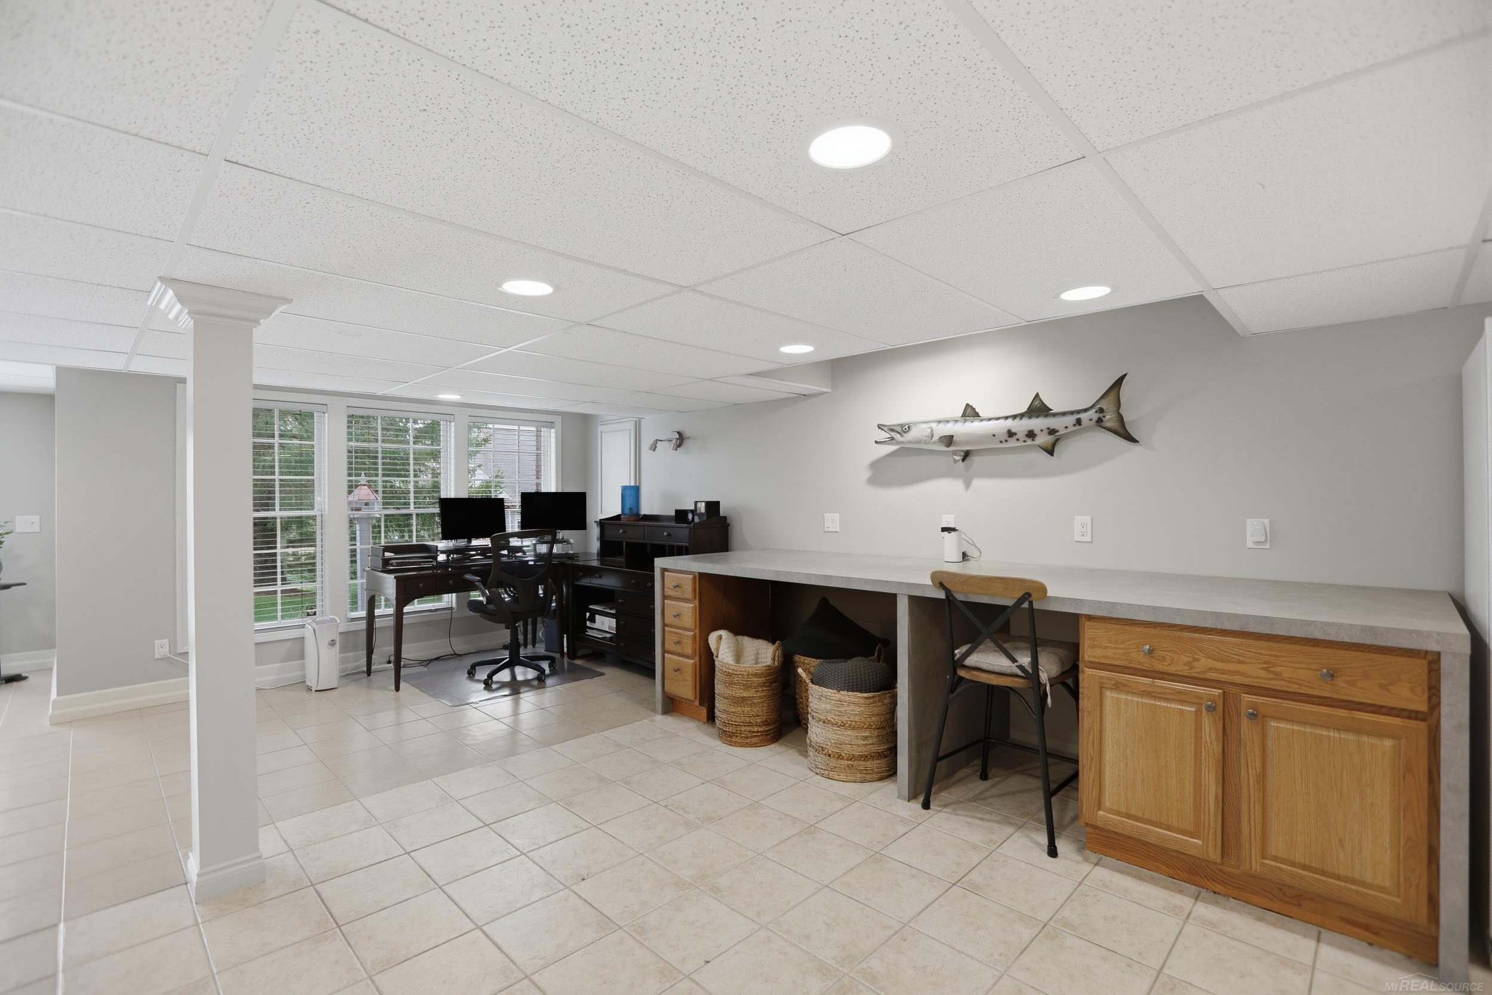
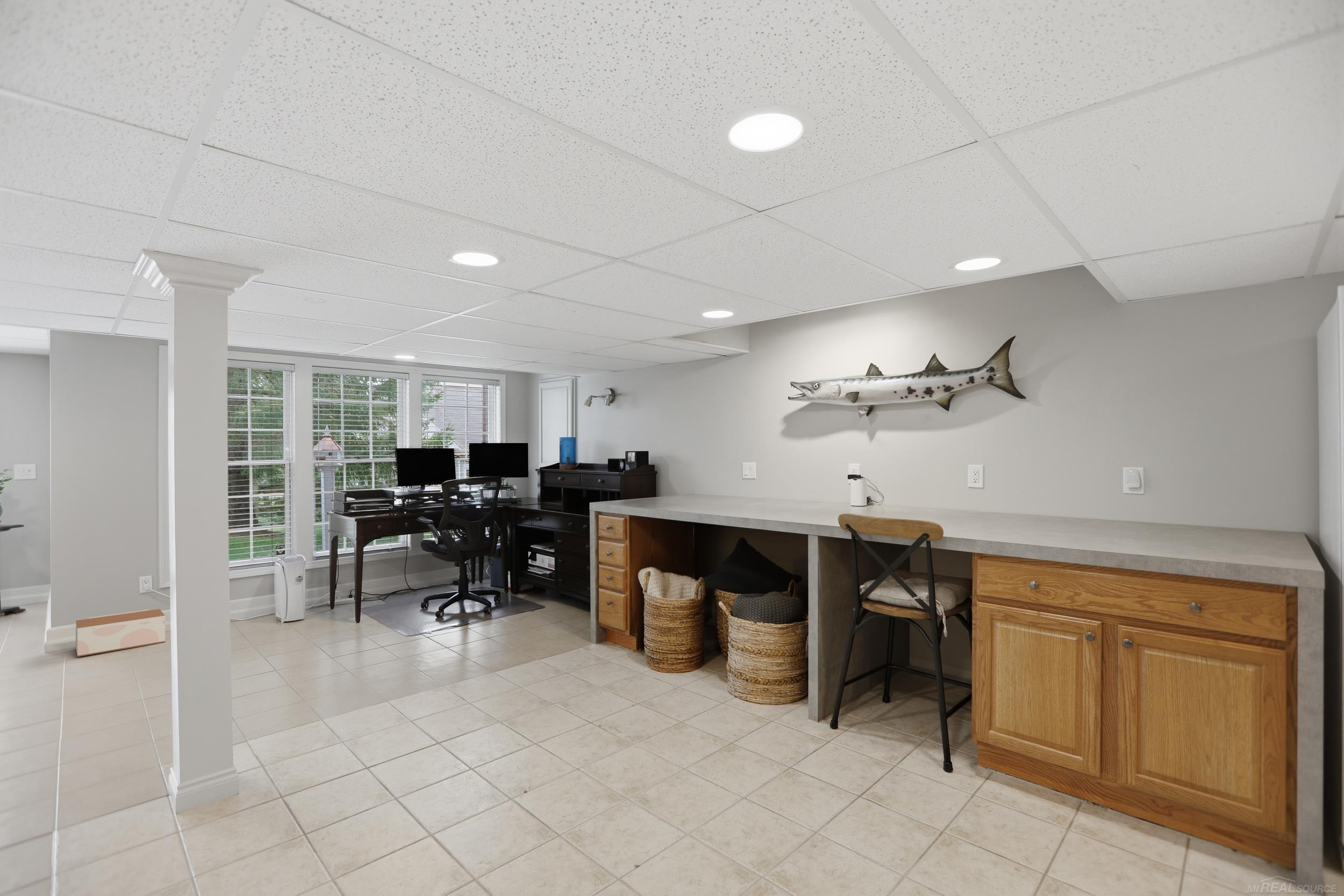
+ cardboard box [75,608,166,657]
